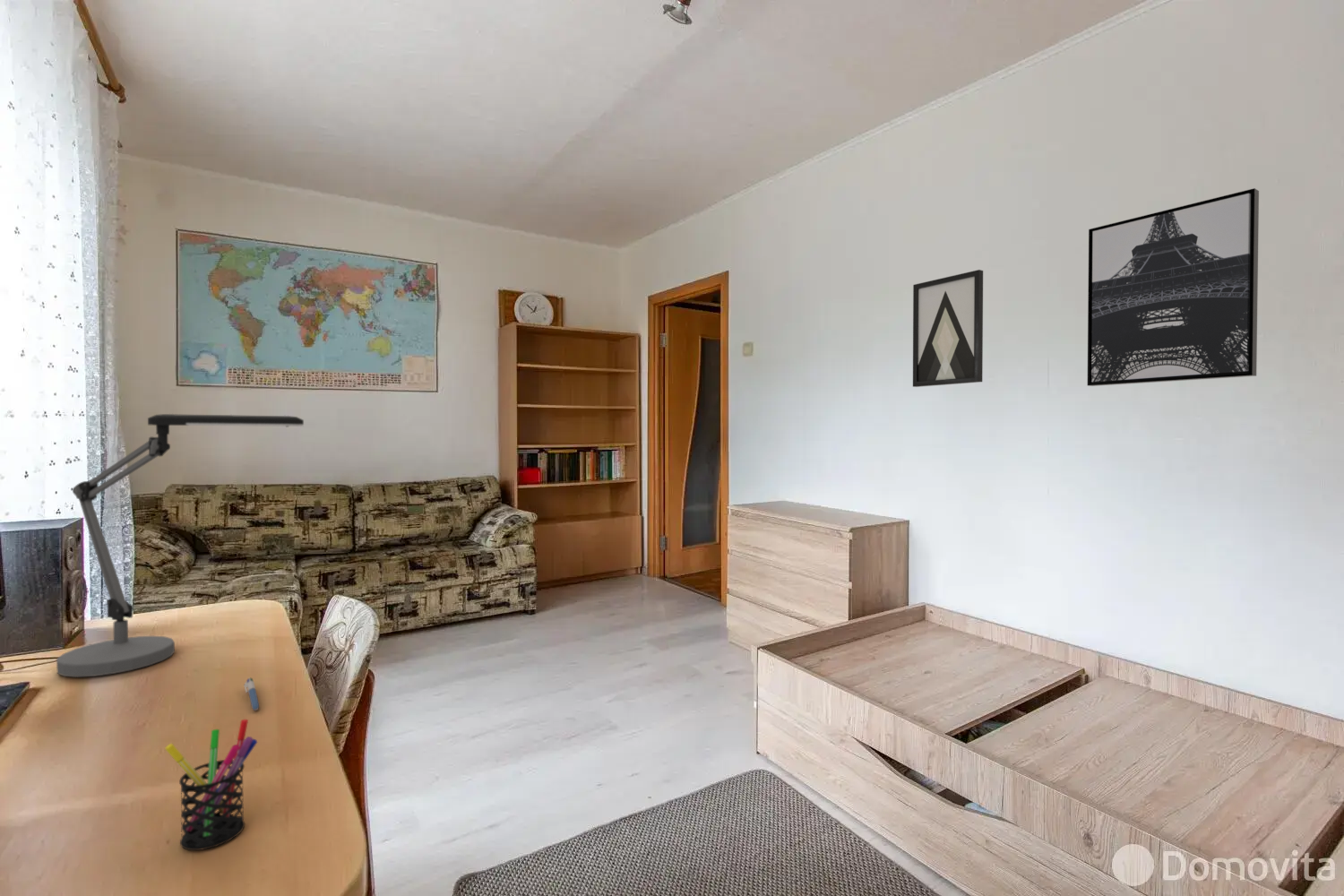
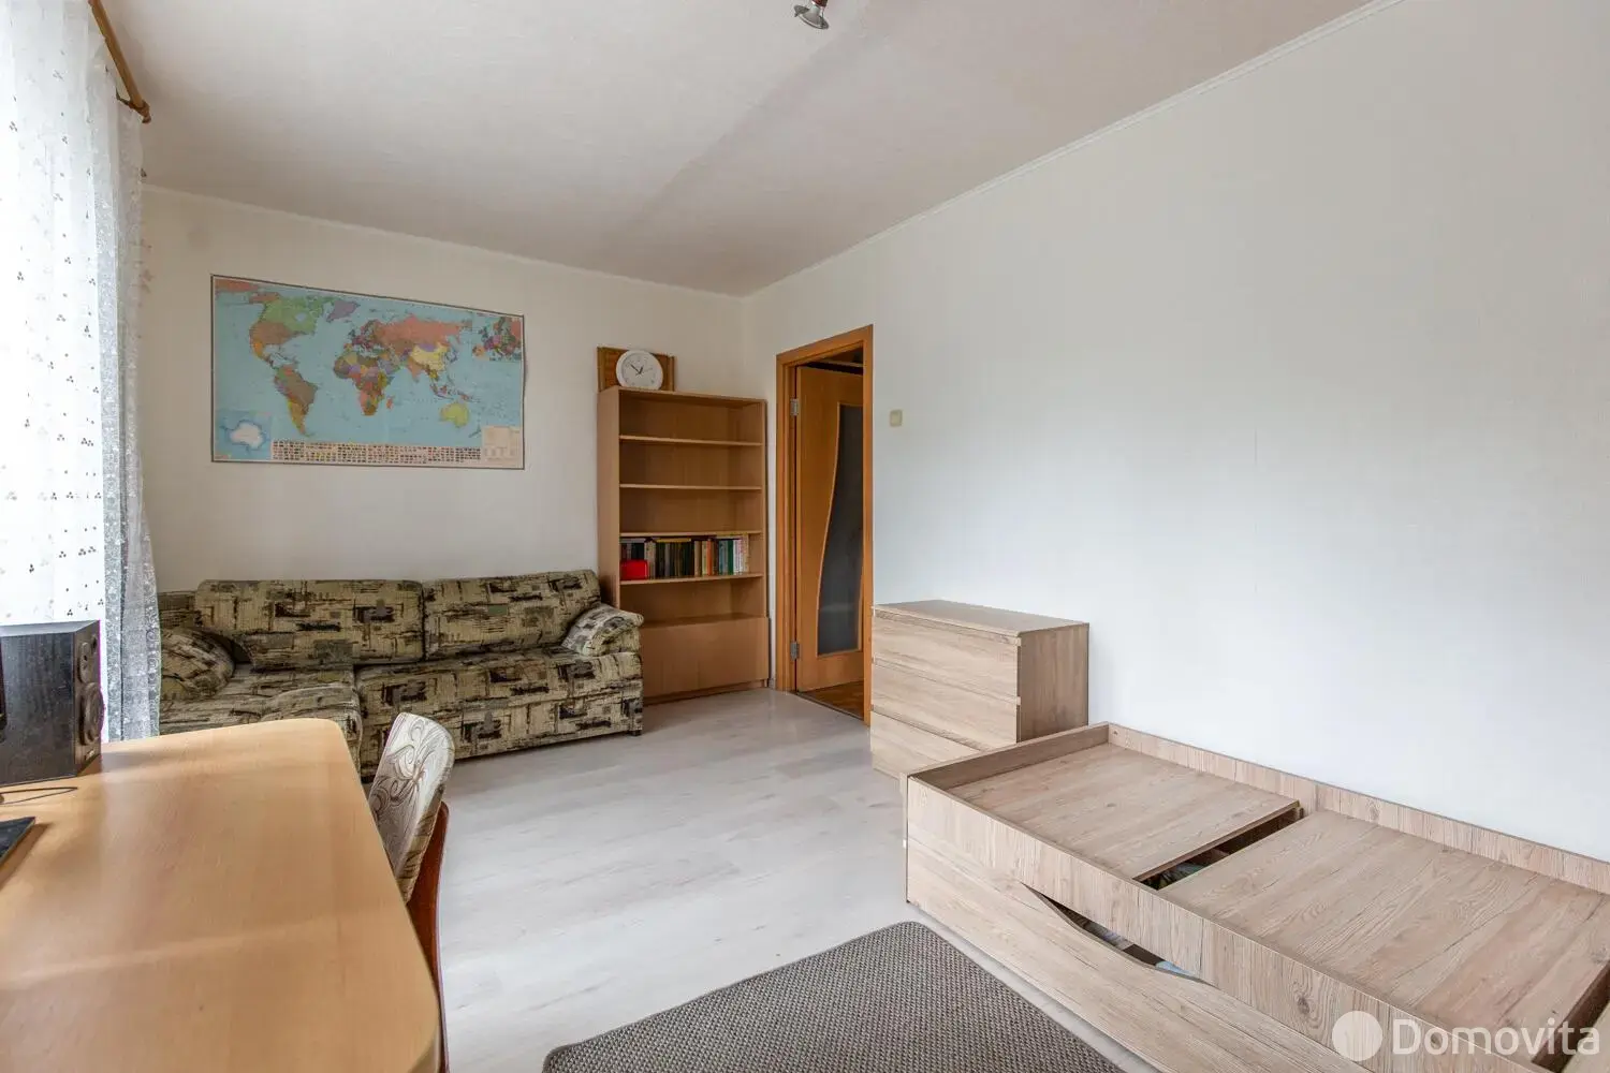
- desk lamp [56,413,305,678]
- pen [244,676,260,711]
- wall art [912,269,984,388]
- wall art [1087,187,1260,387]
- pen holder [164,719,258,851]
